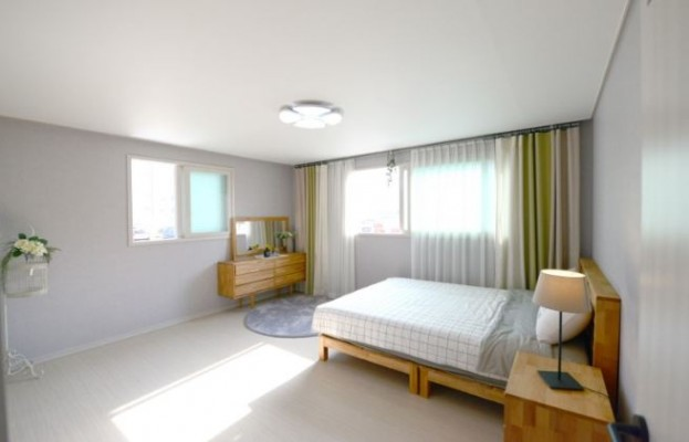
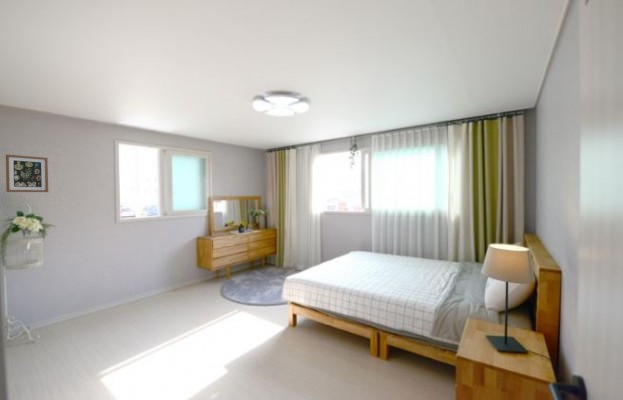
+ wall art [5,153,49,193]
